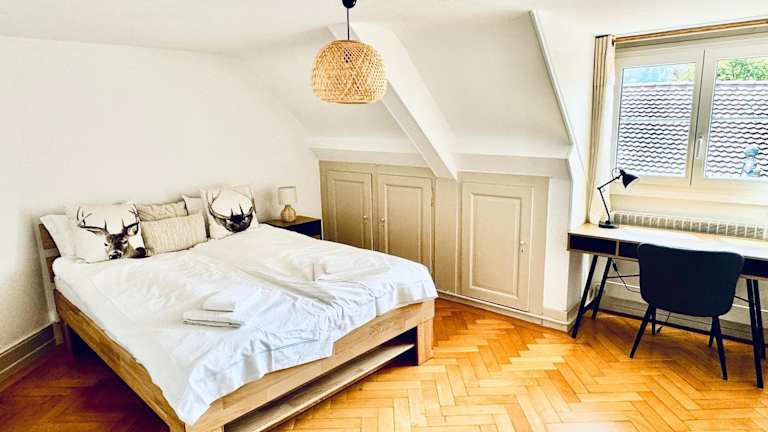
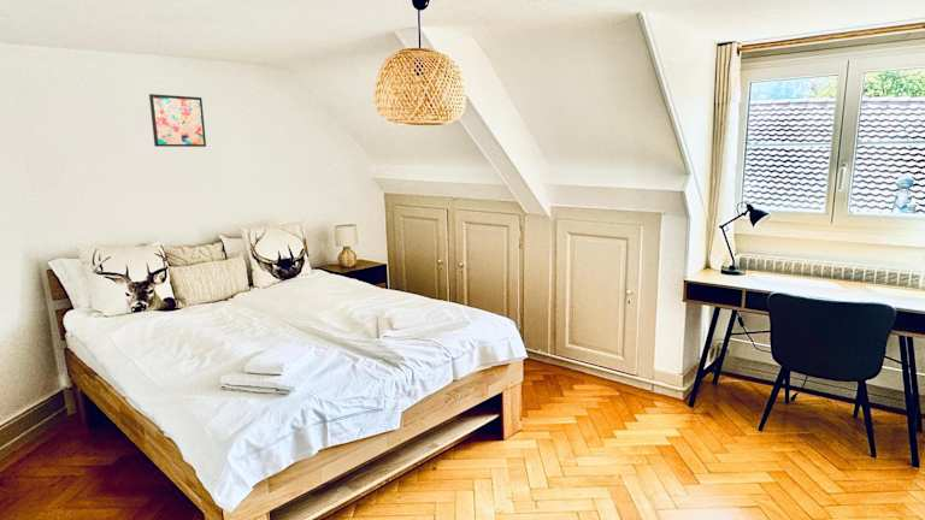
+ wall art [148,93,207,148]
